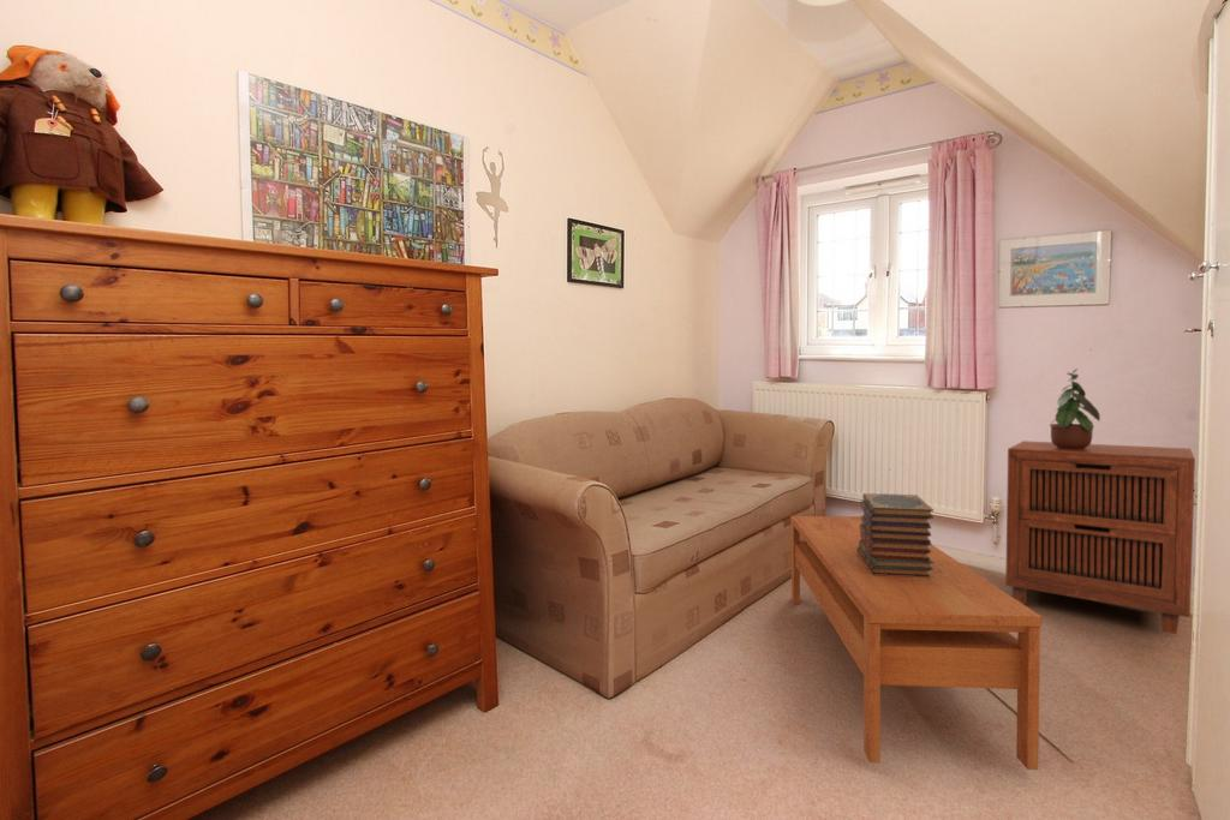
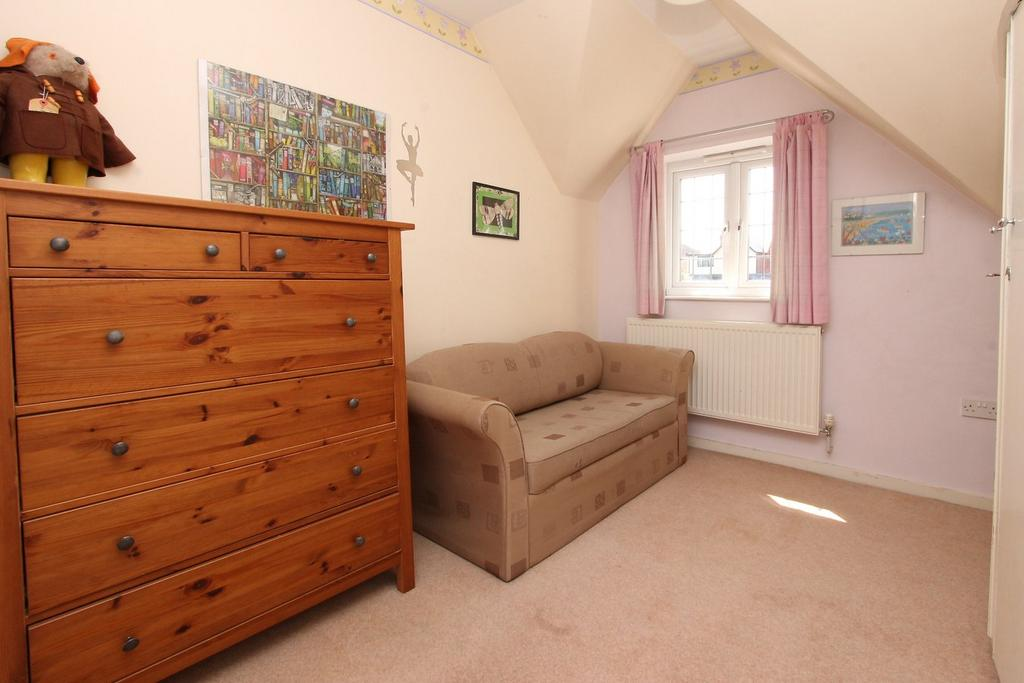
- potted plant [1049,367,1101,450]
- book stack [856,492,935,577]
- coffee table [789,515,1043,771]
- cabinet [1004,439,1196,635]
